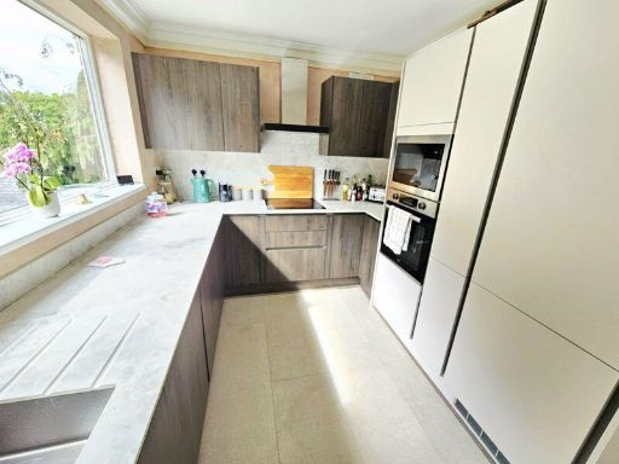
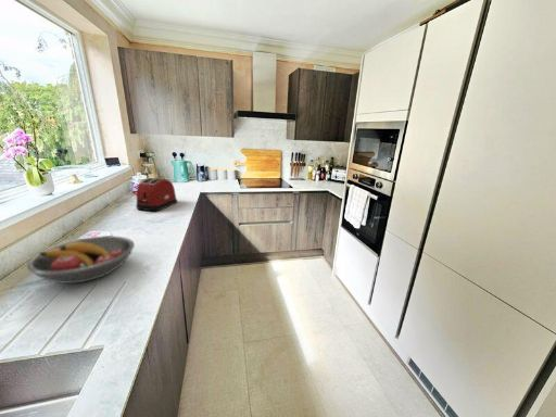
+ toaster [135,177,178,212]
+ fruit bowl [26,235,136,285]
